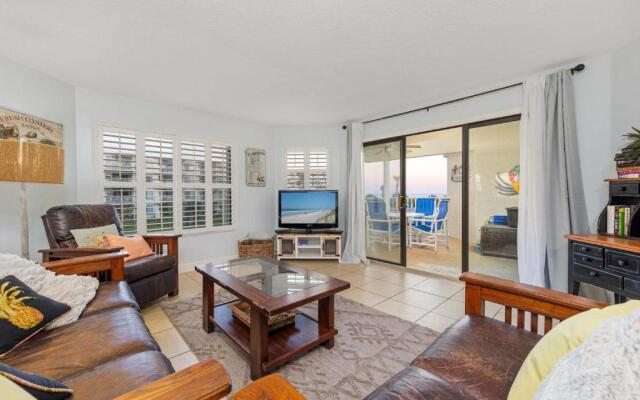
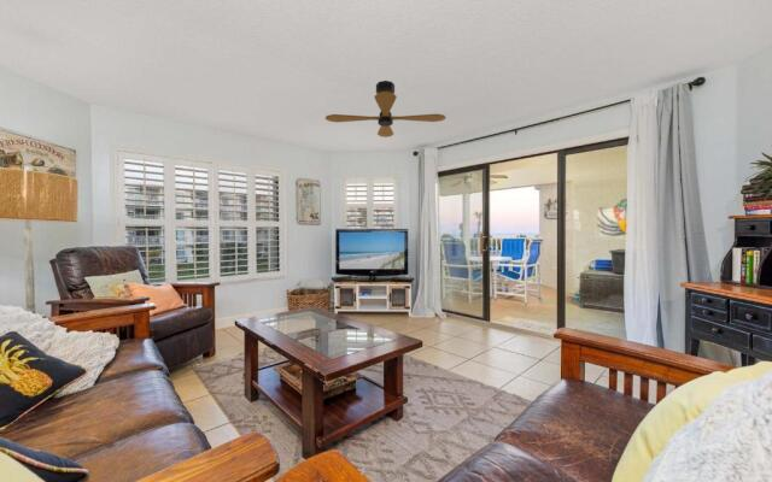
+ ceiling fan [324,80,448,139]
